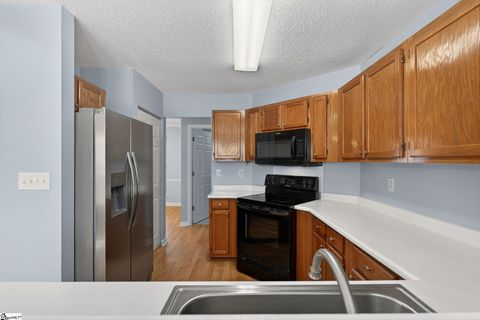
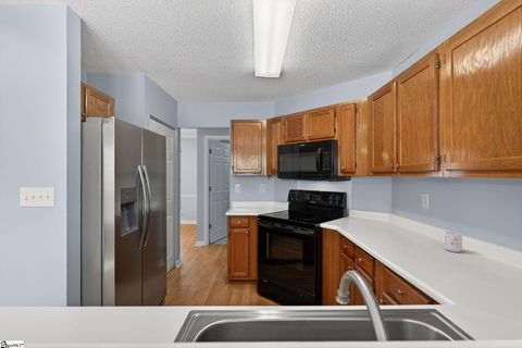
+ mug [438,231,463,253]
